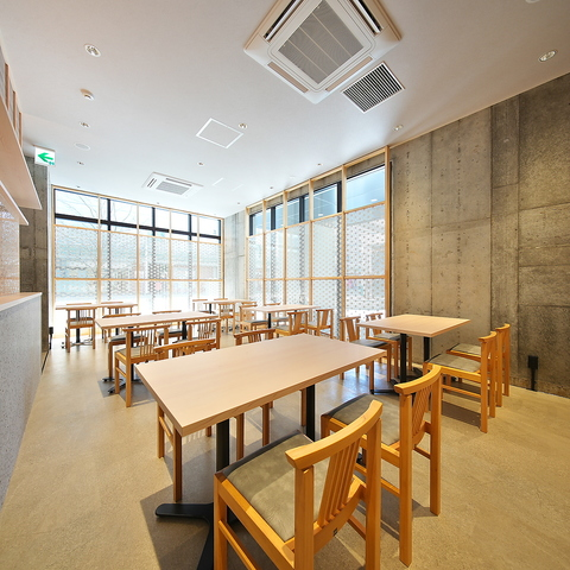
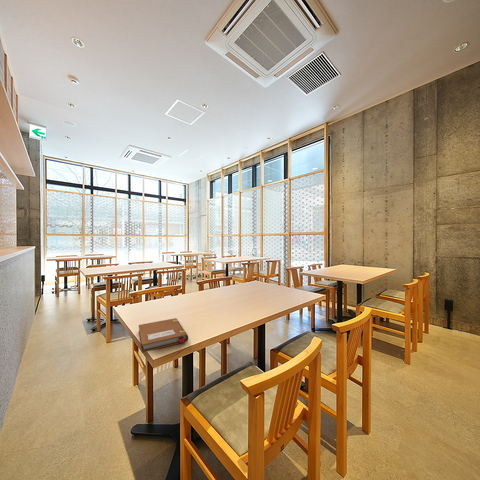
+ notebook [138,317,189,353]
